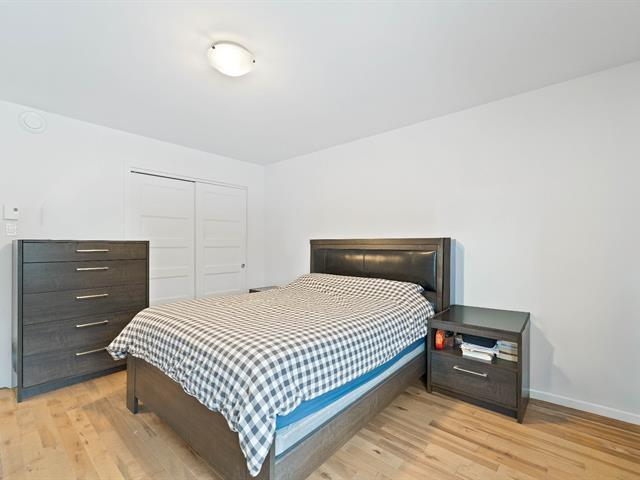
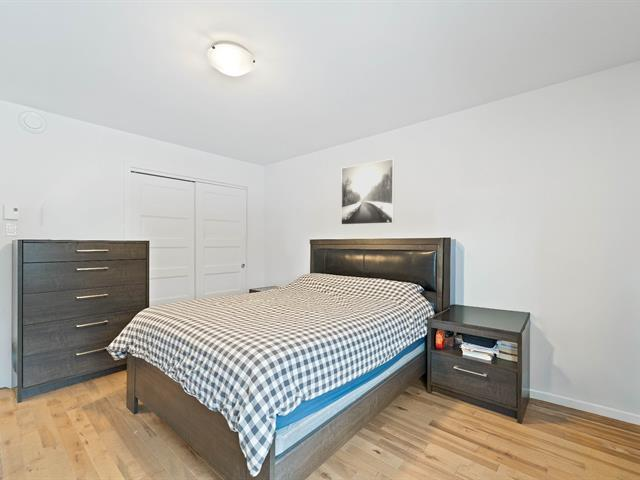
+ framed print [340,158,396,226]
